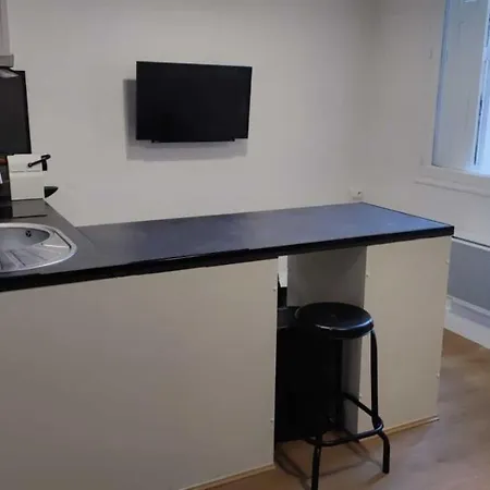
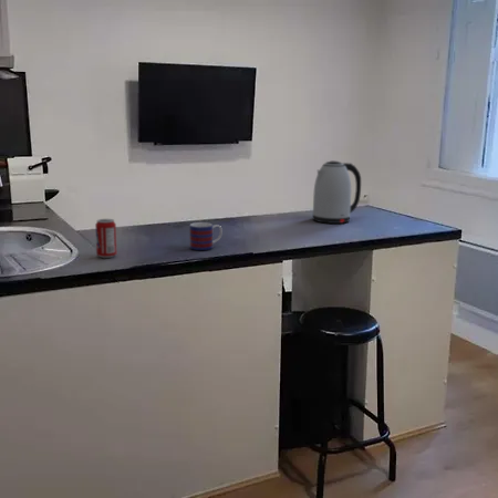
+ mug [188,221,224,251]
+ beverage can [94,218,117,259]
+ kettle [311,160,362,225]
